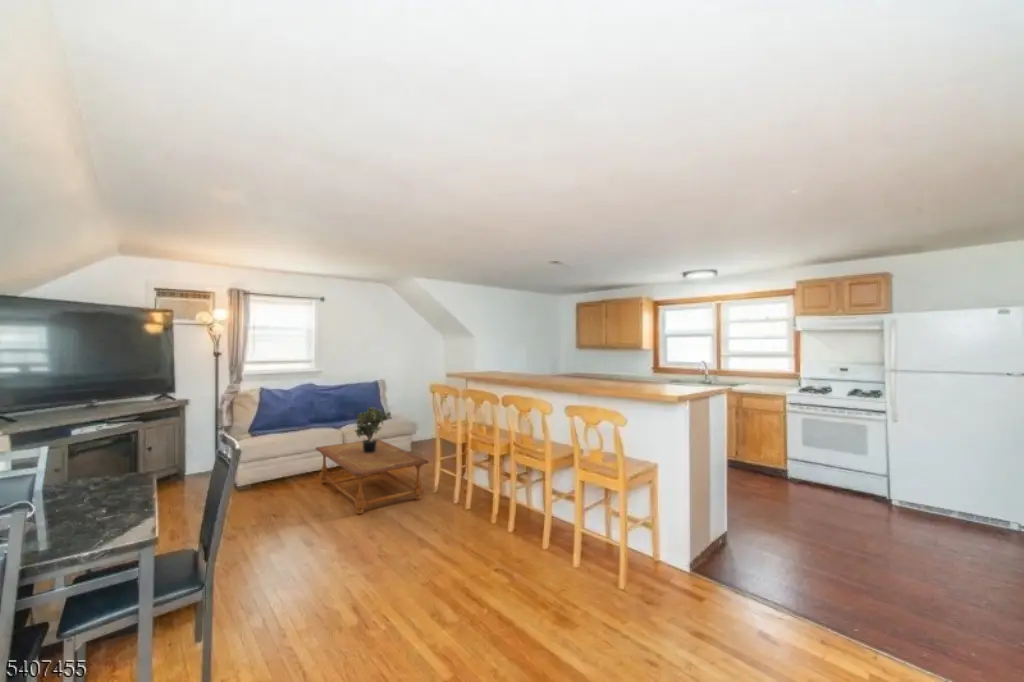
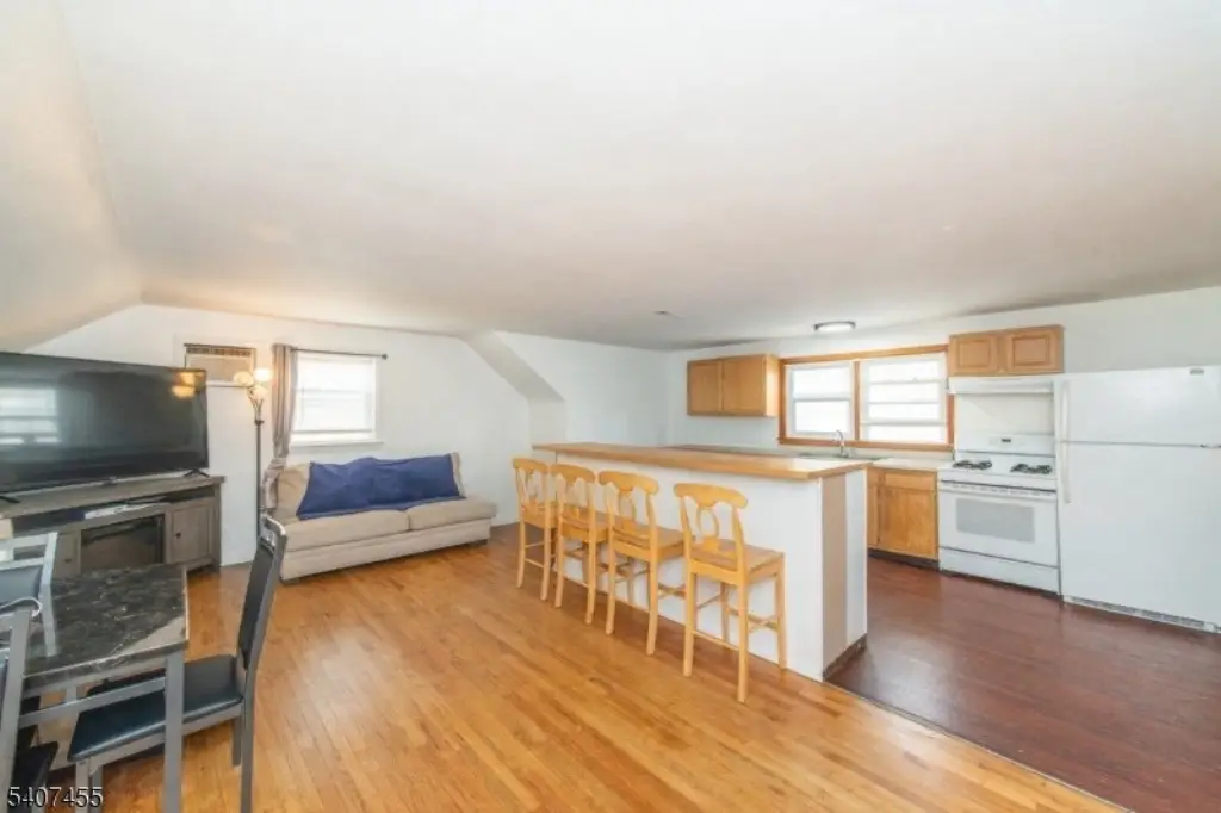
- potted plant [353,406,392,453]
- coffee table [315,438,430,515]
